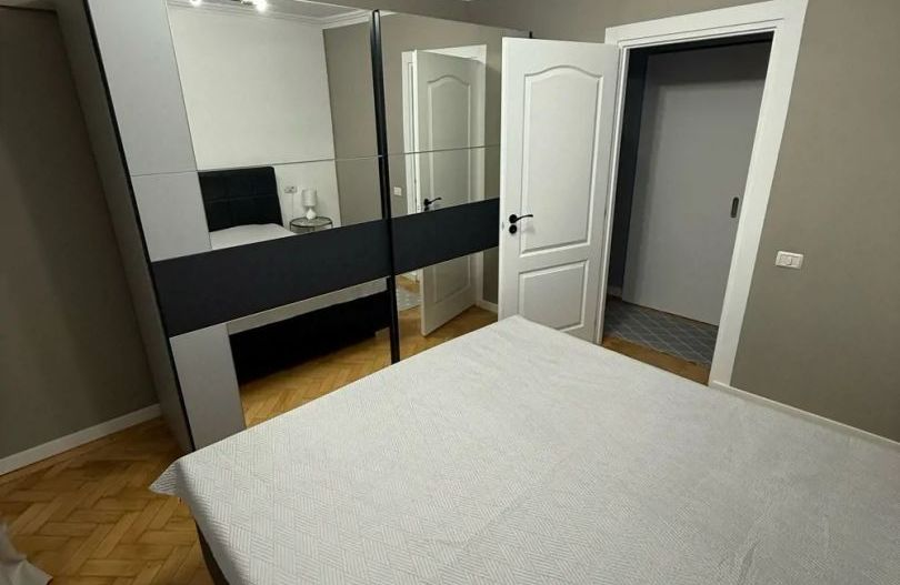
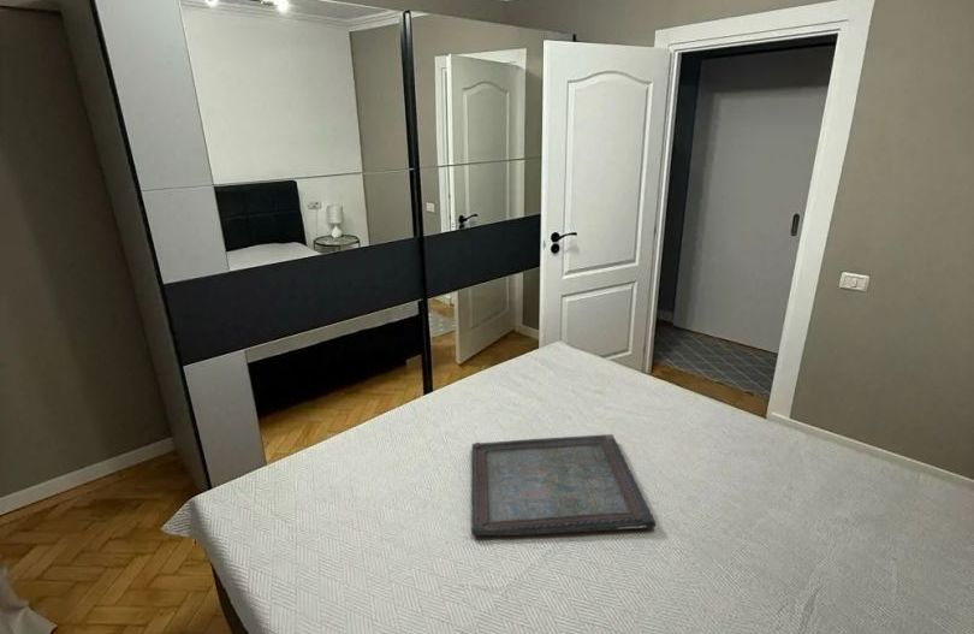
+ serving tray [471,433,657,537]
